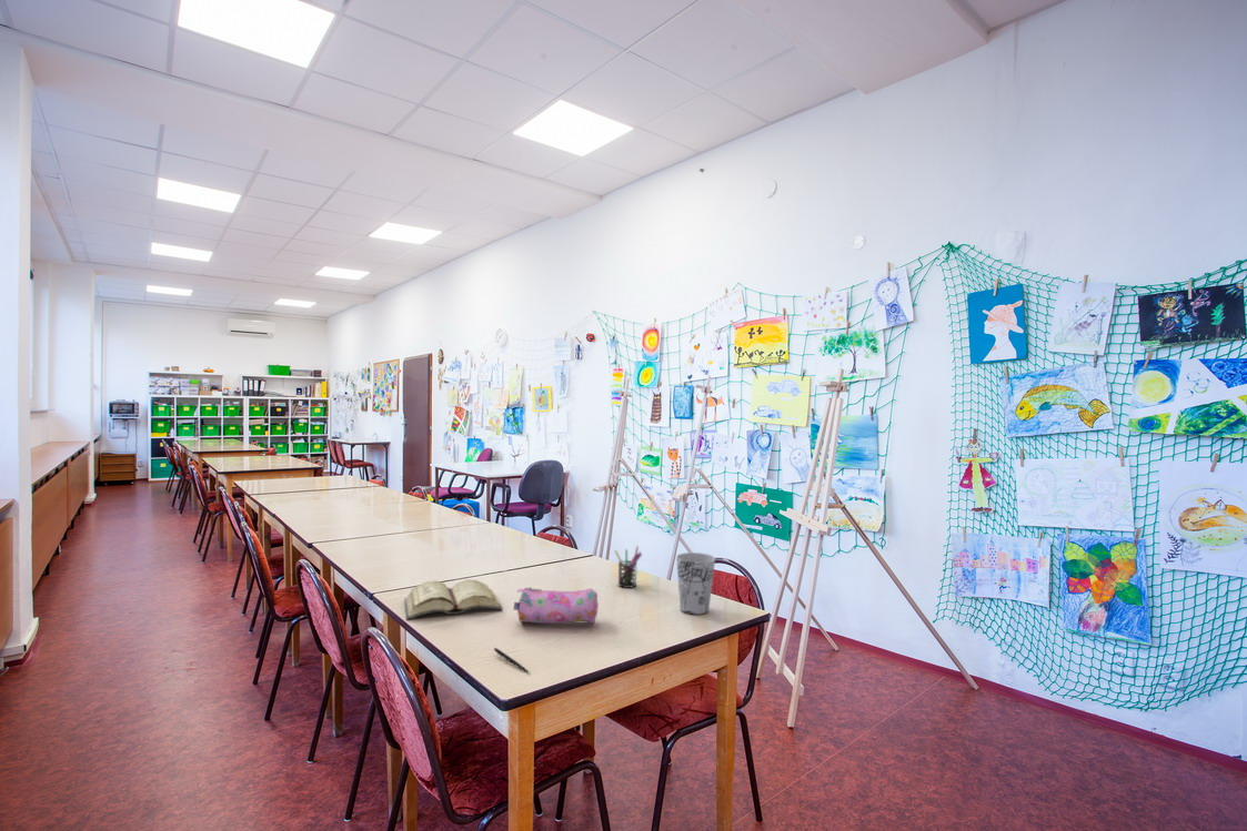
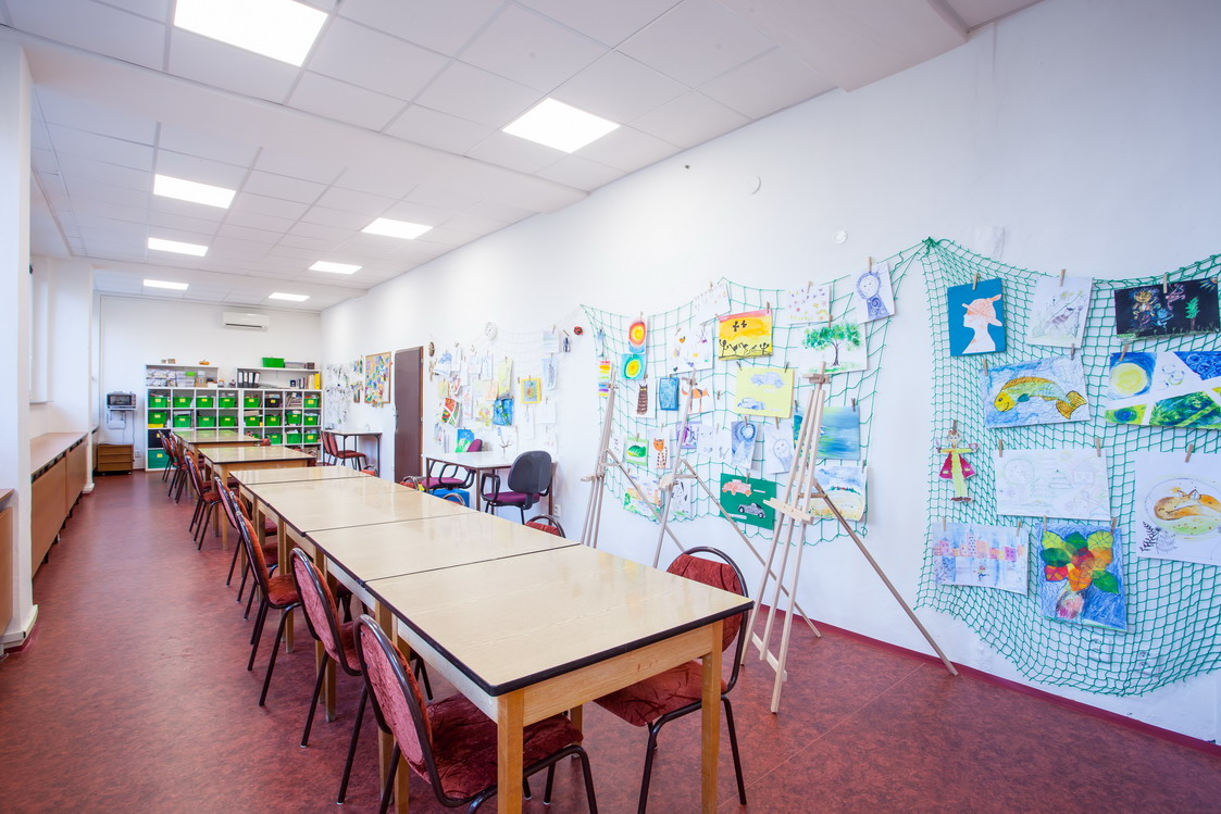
- pen holder [614,545,643,589]
- pen [493,647,531,675]
- cup [675,551,716,616]
- diary [403,579,503,621]
- pencil case [512,586,600,625]
